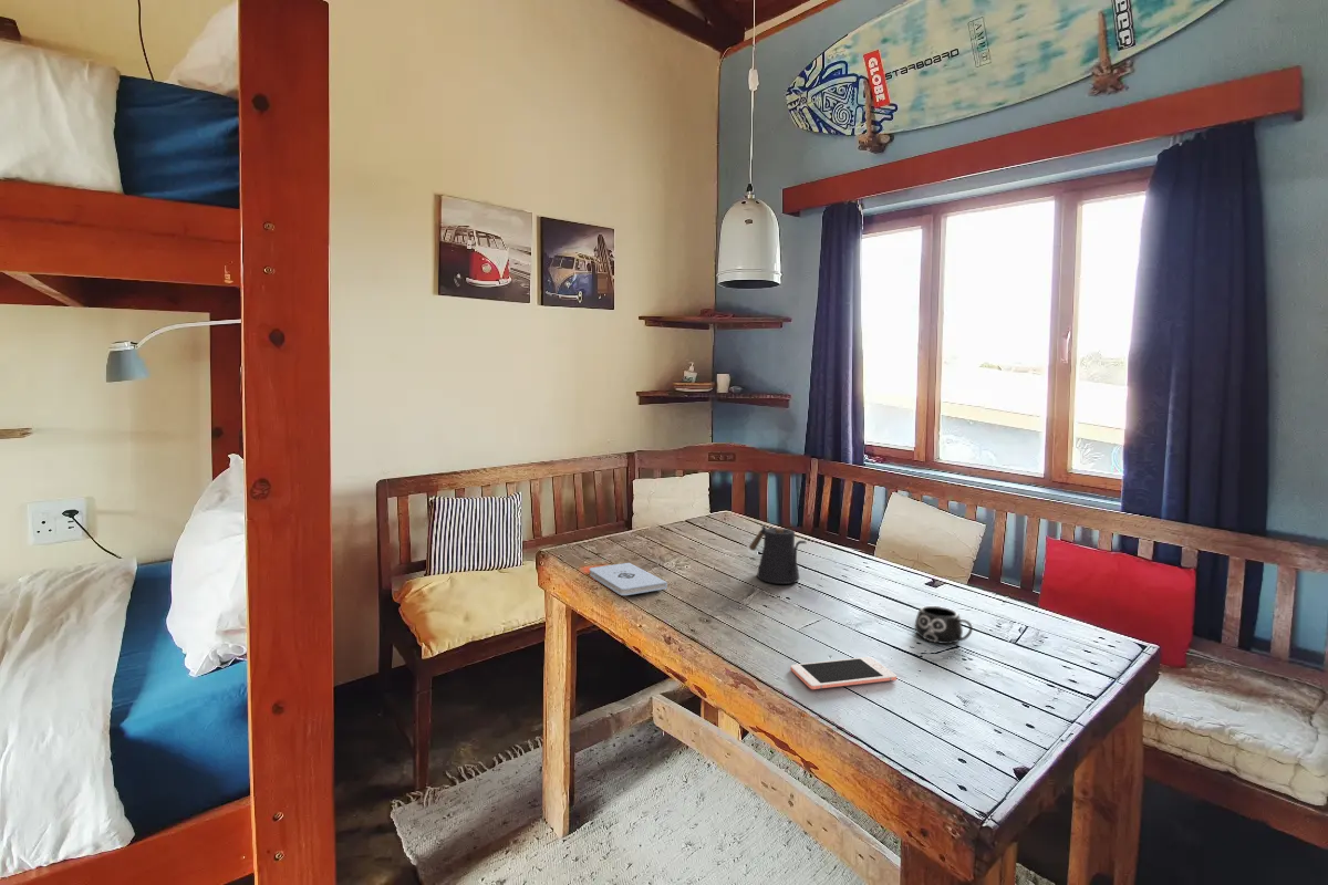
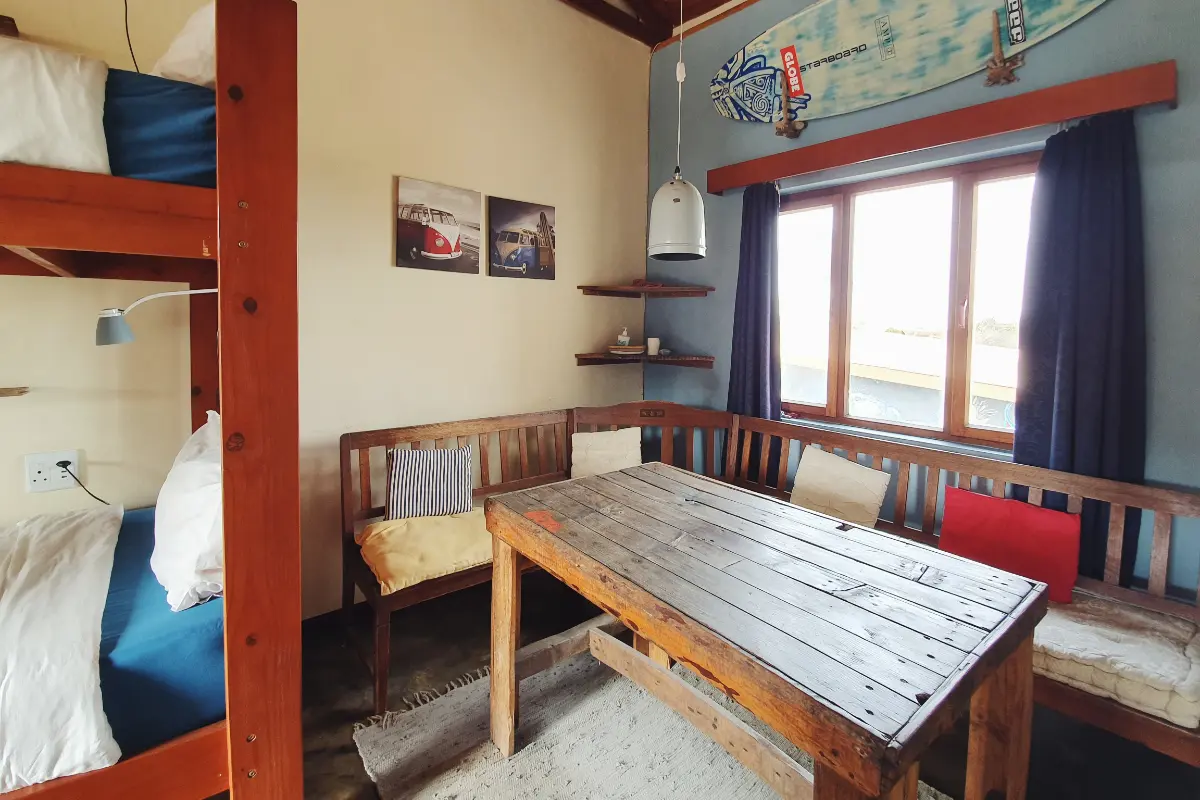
- kettle [748,524,807,585]
- mug [914,605,974,645]
- cell phone [790,656,898,690]
- notepad [589,562,668,596]
